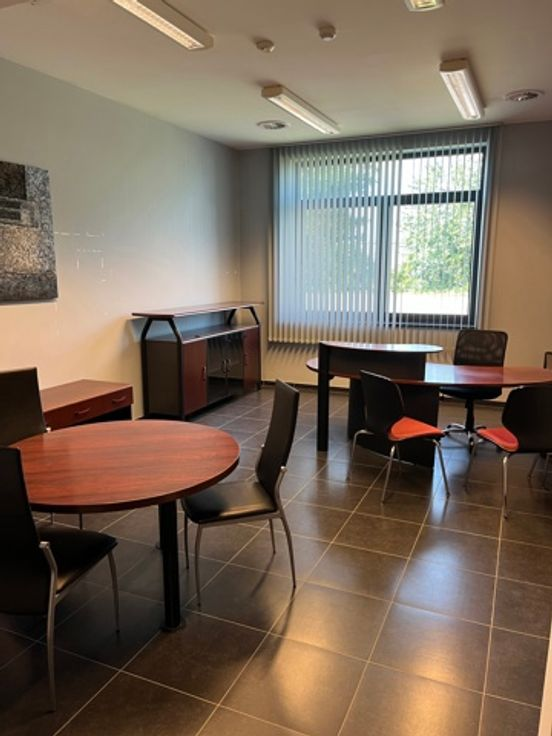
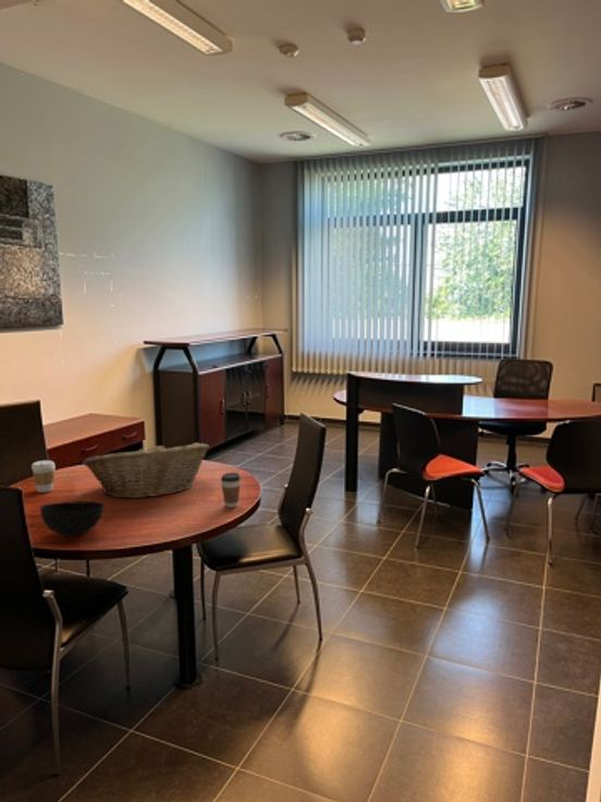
+ coffee cup [30,460,56,494]
+ coffee cup [220,472,242,509]
+ fruit basket [82,441,210,499]
+ bowl [39,500,106,537]
